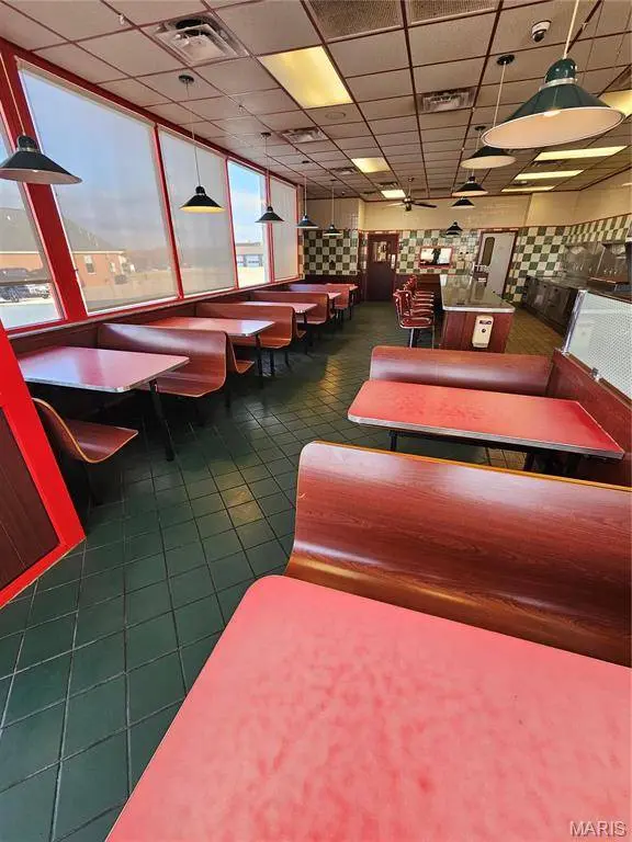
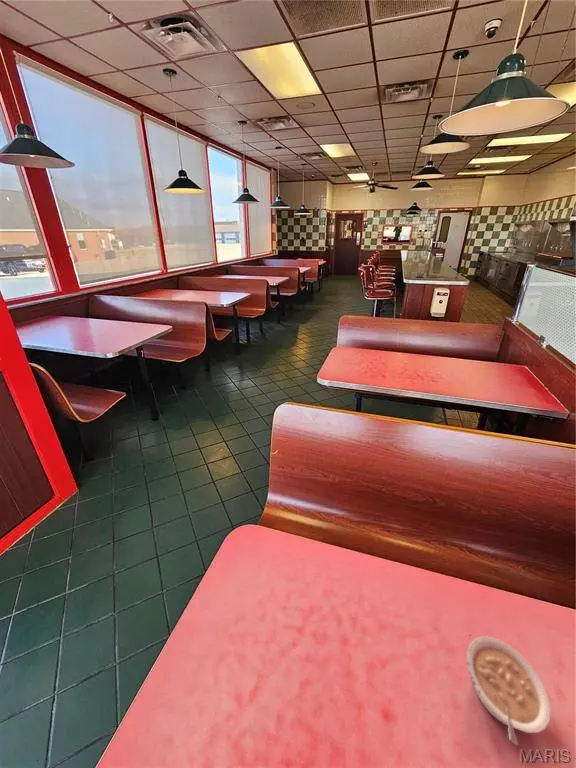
+ legume [466,636,552,746]
